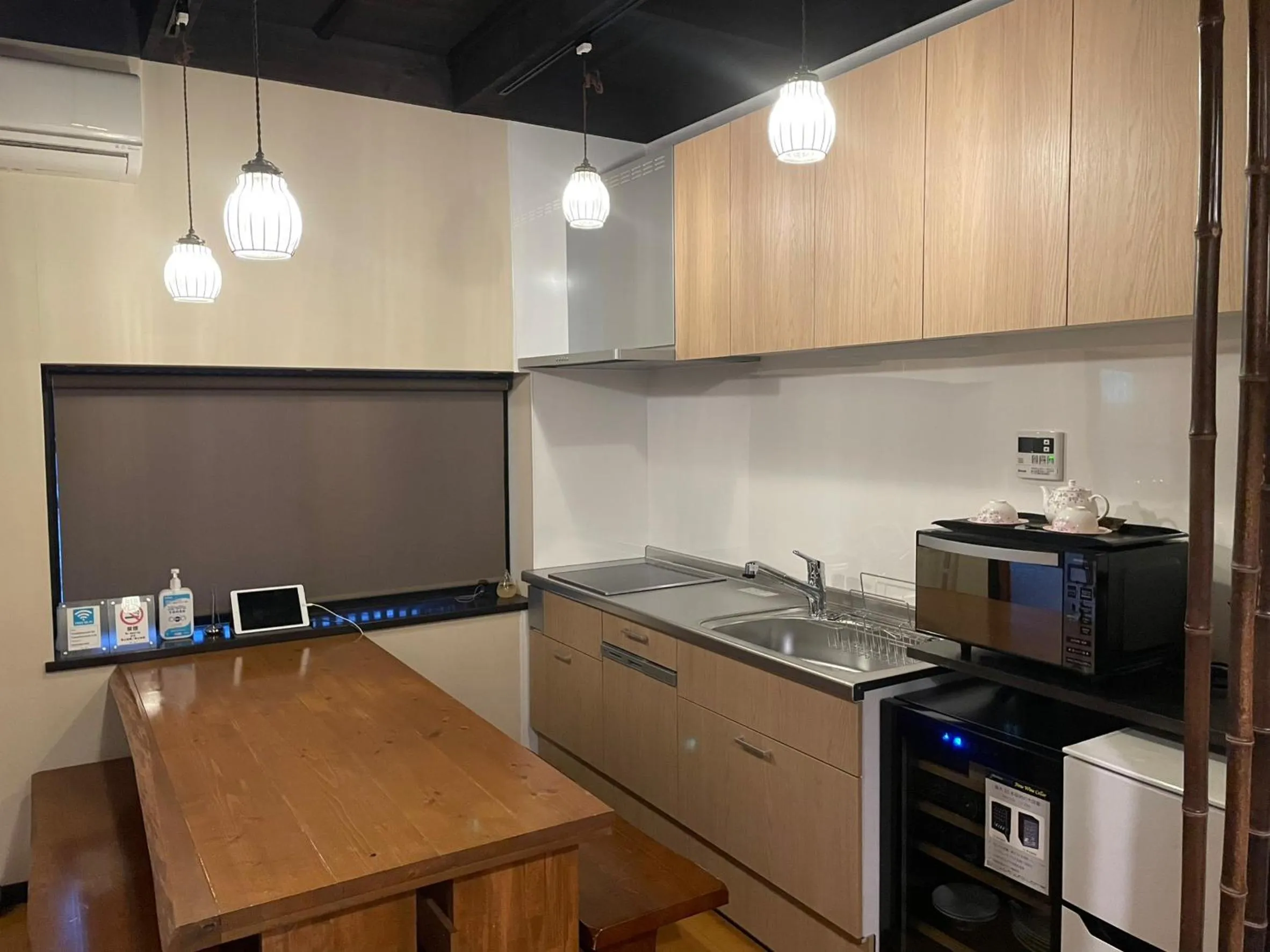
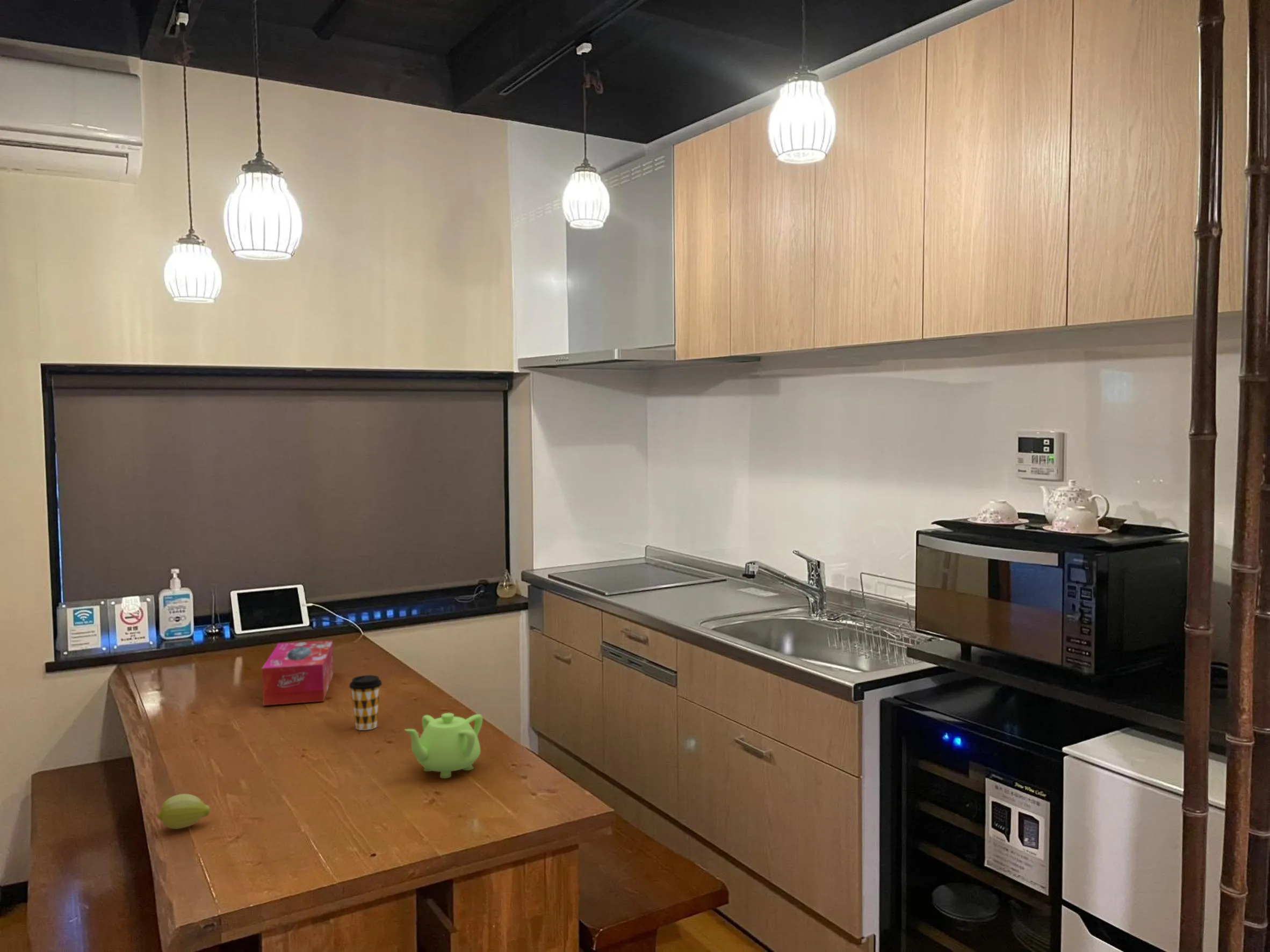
+ fruit [156,794,211,830]
+ teapot [404,713,483,779]
+ tissue box [262,639,334,706]
+ coffee cup [349,674,383,731]
